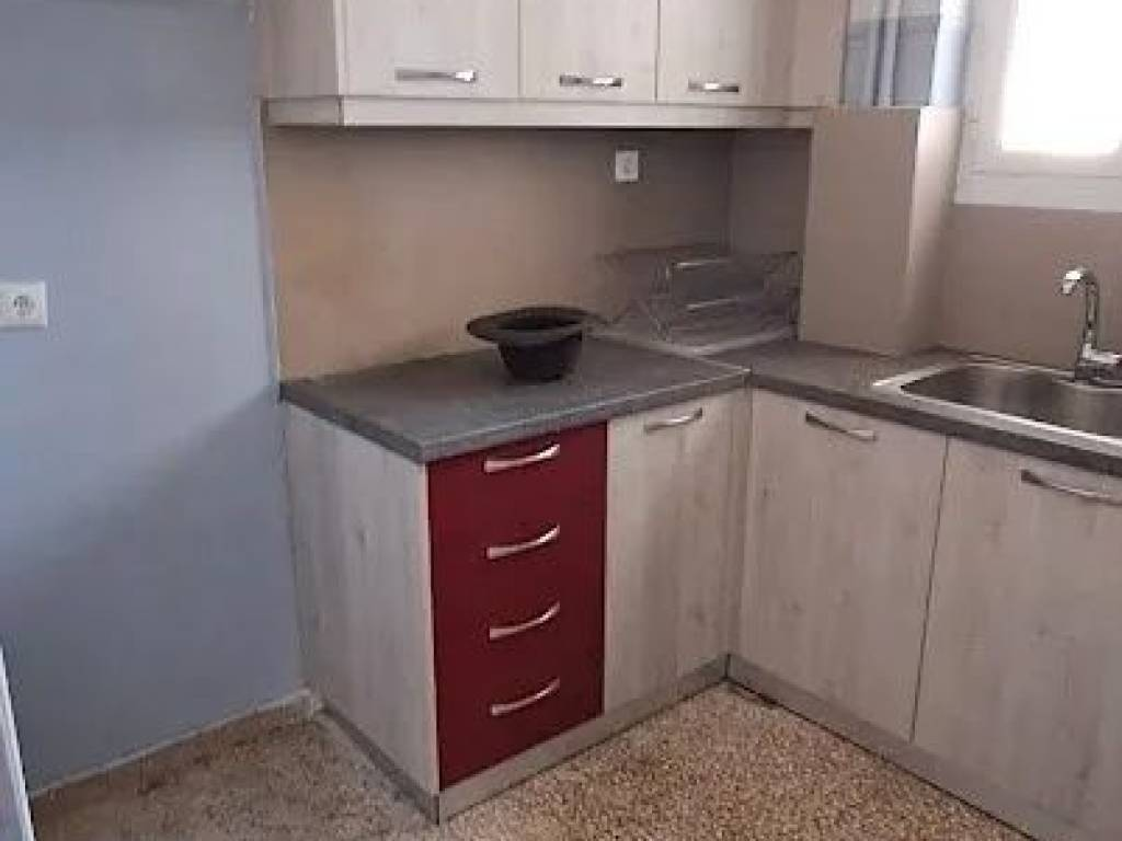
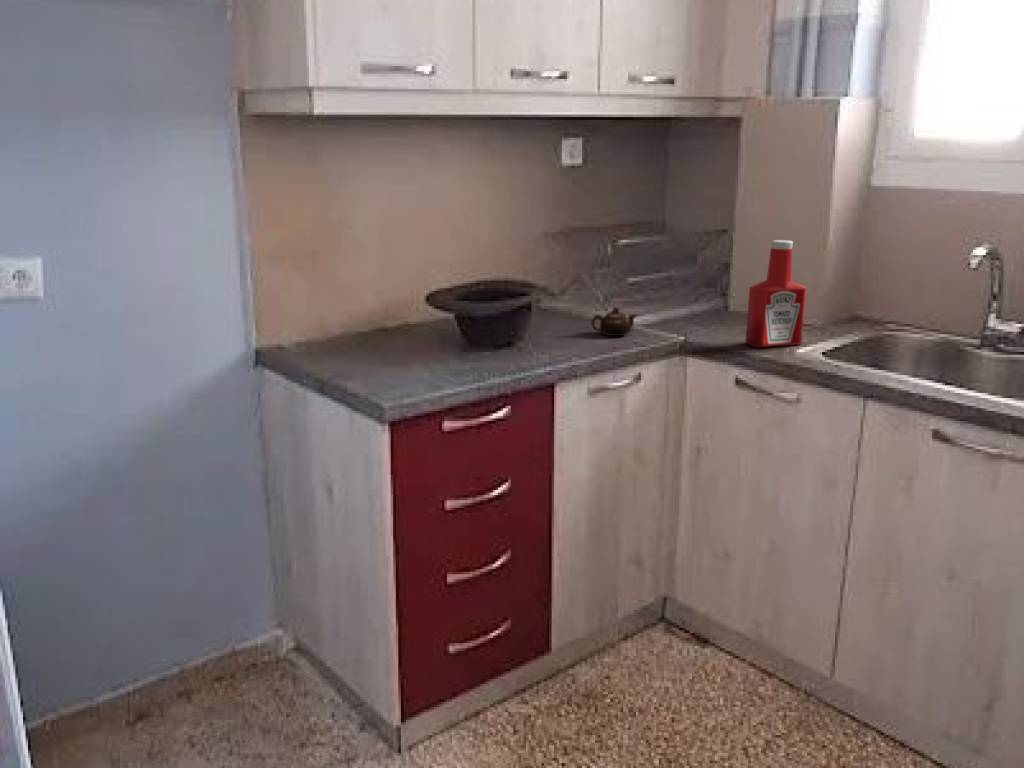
+ soap bottle [744,239,808,348]
+ teapot [590,306,638,337]
